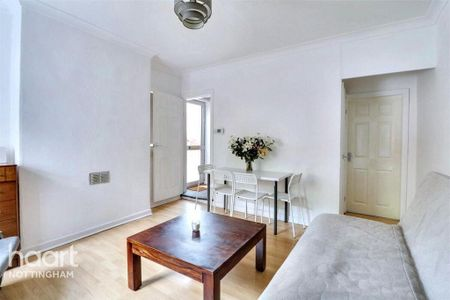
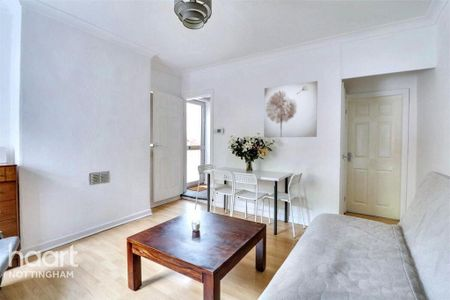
+ wall art [263,80,319,138]
